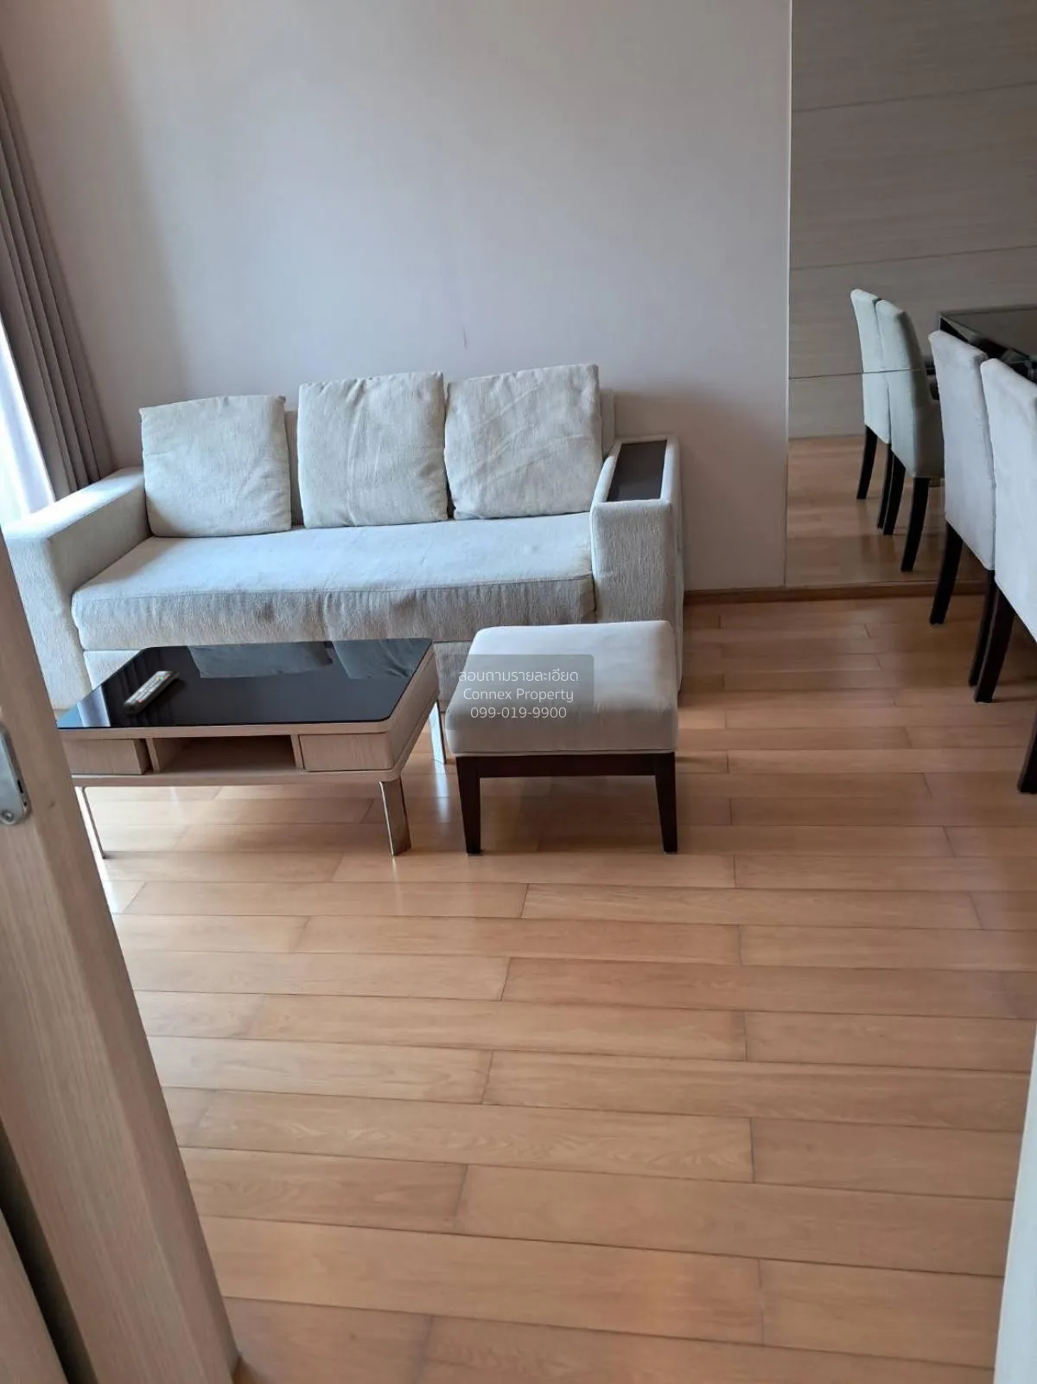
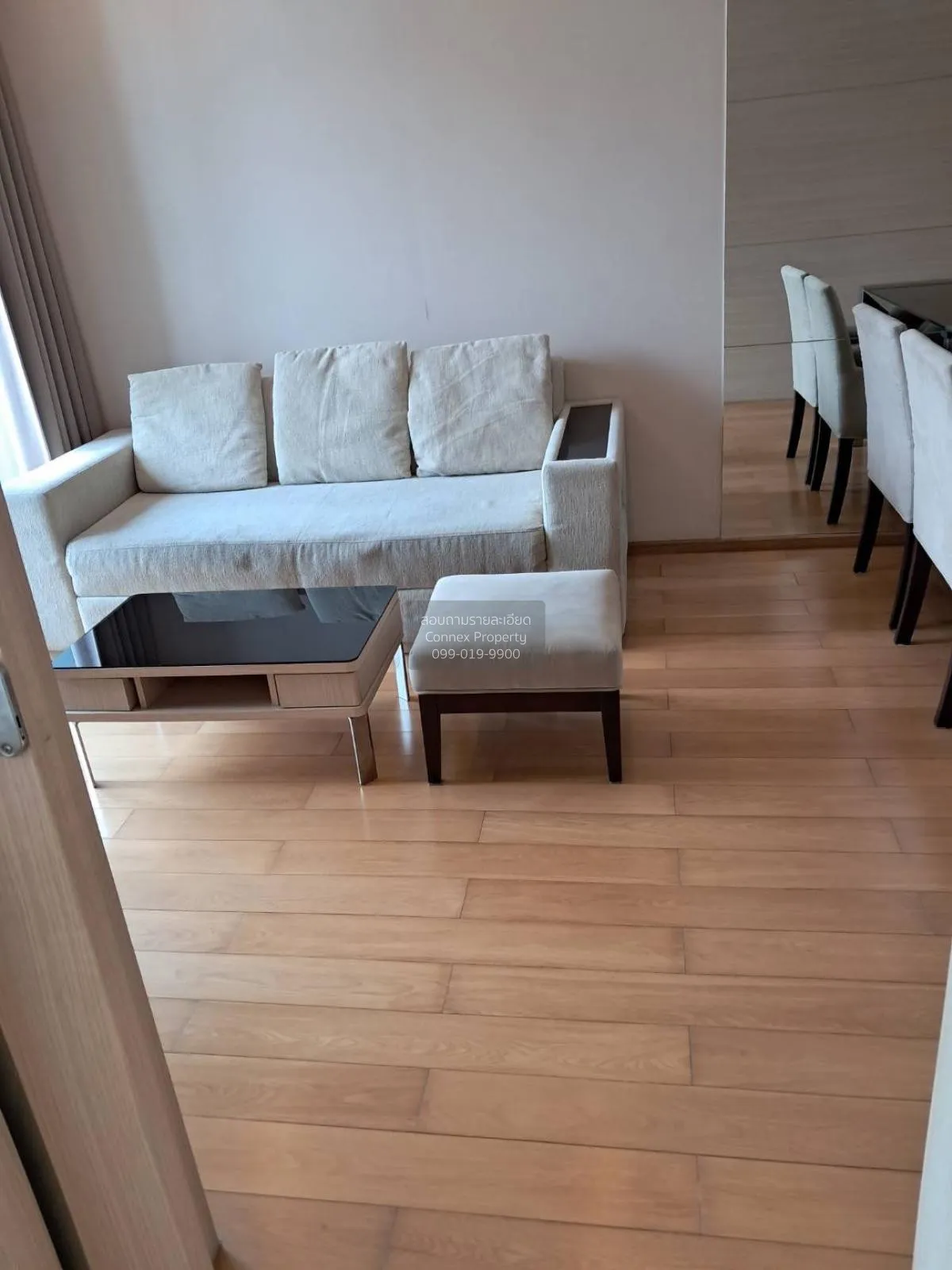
- remote control [122,670,181,715]
